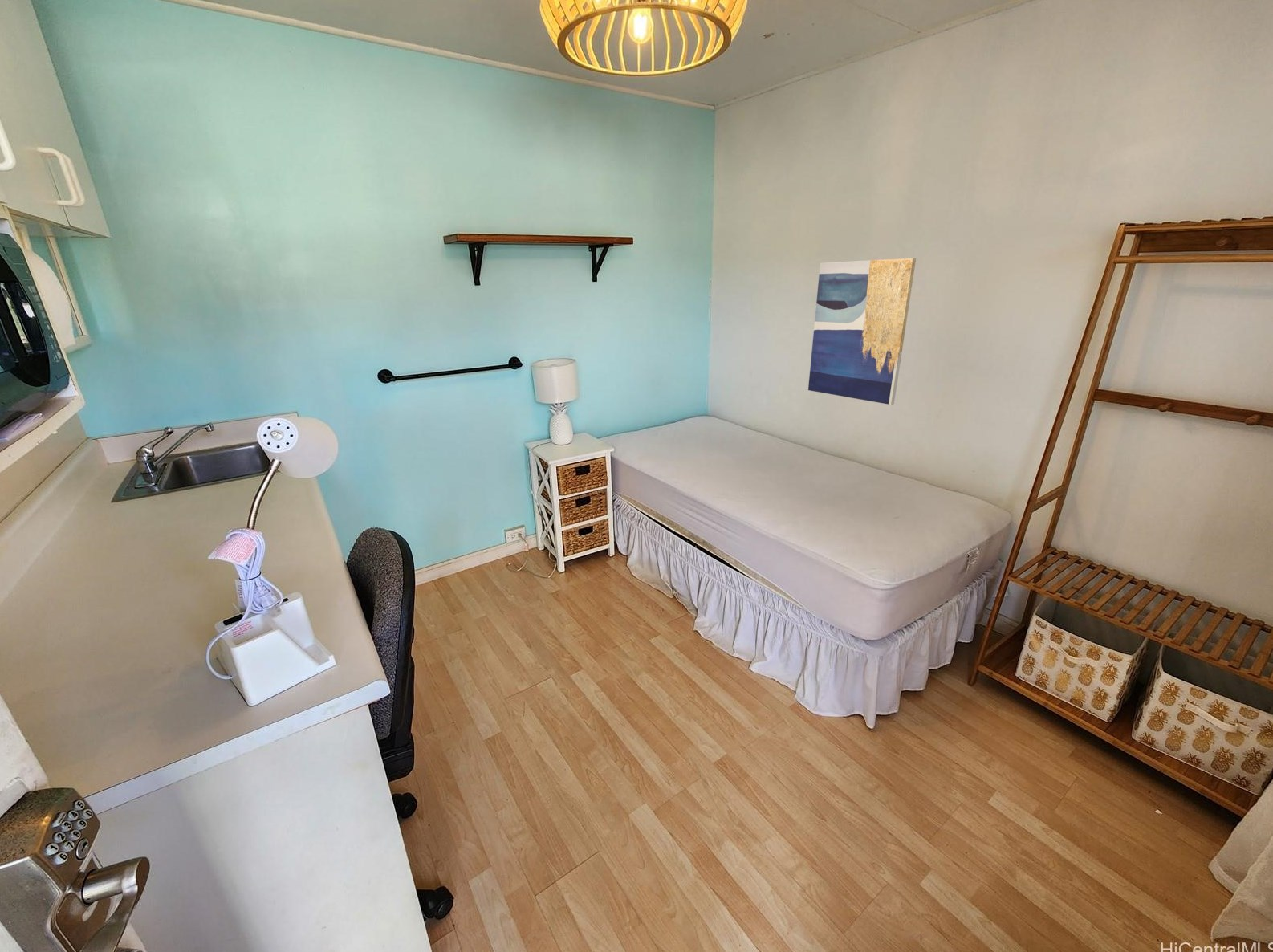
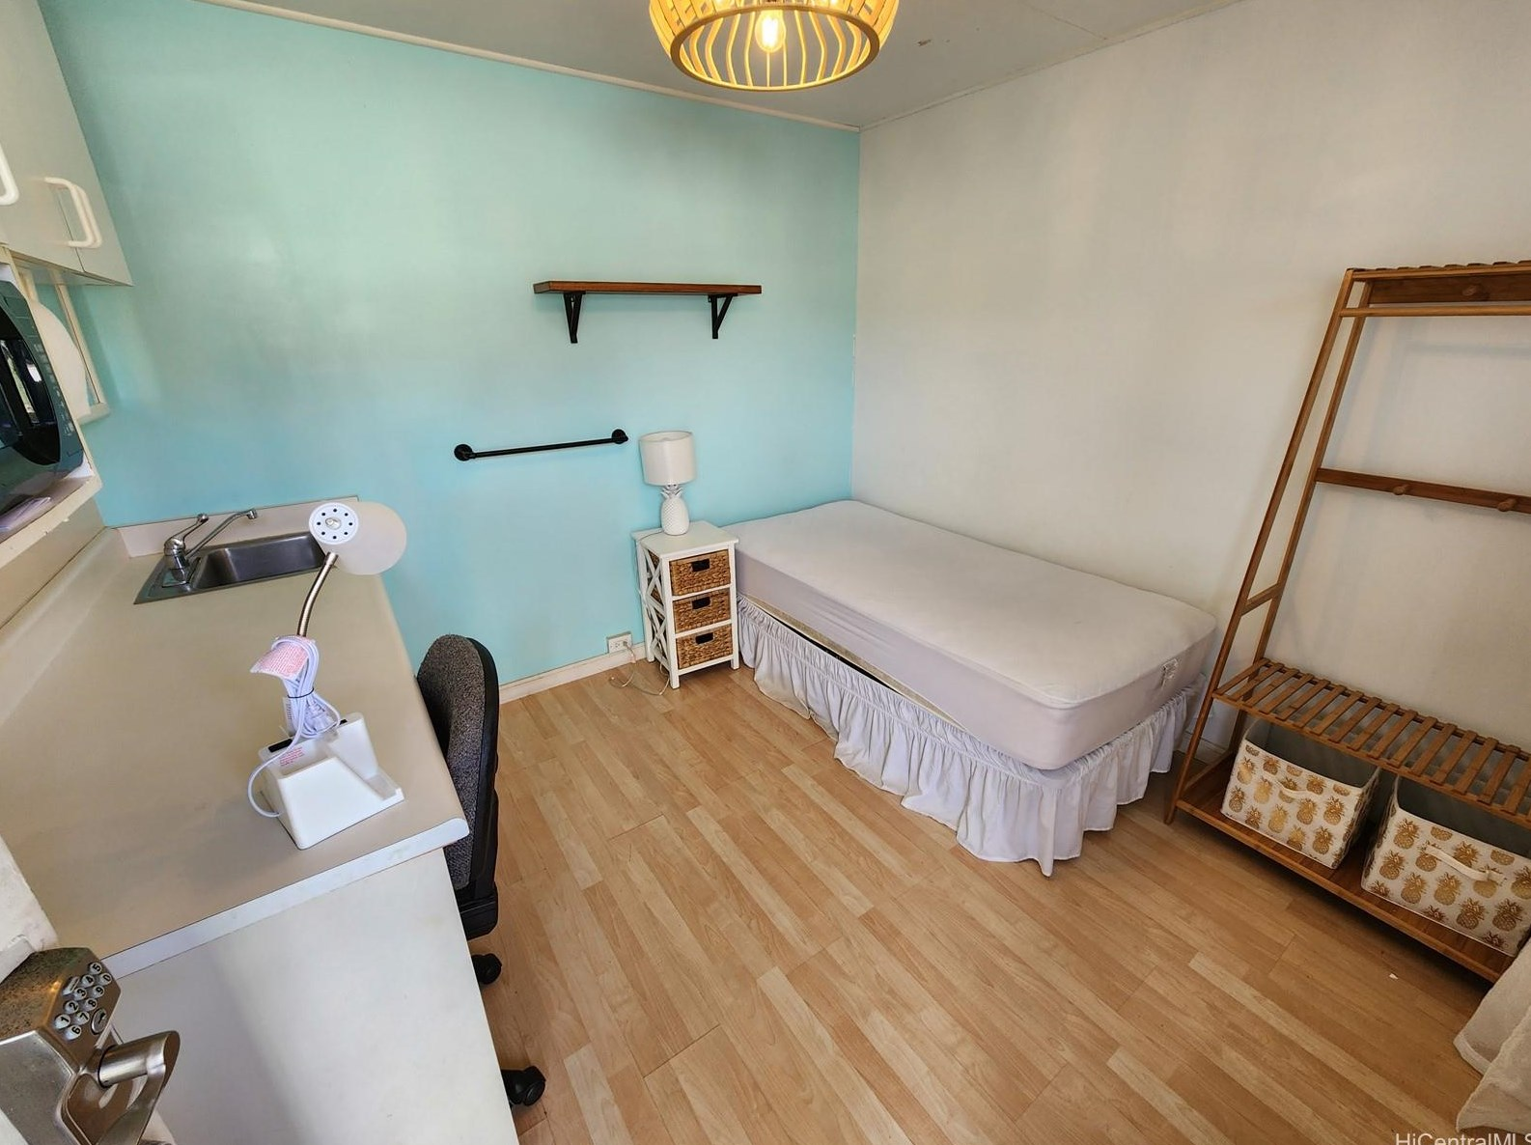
- wall art [807,258,917,405]
